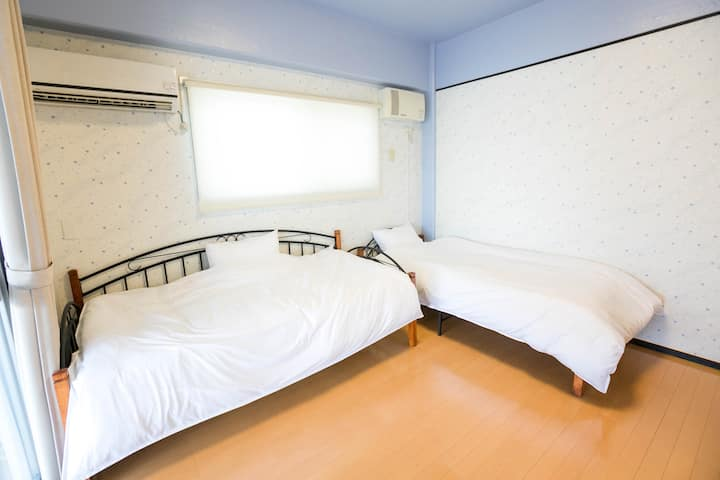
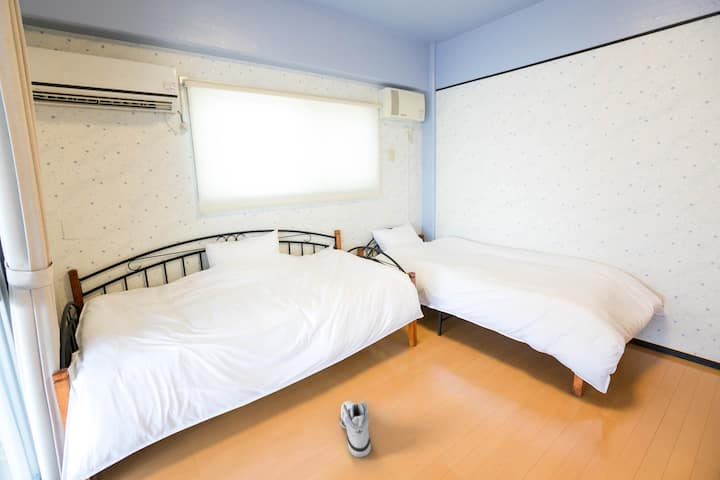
+ sneaker [339,399,372,458]
